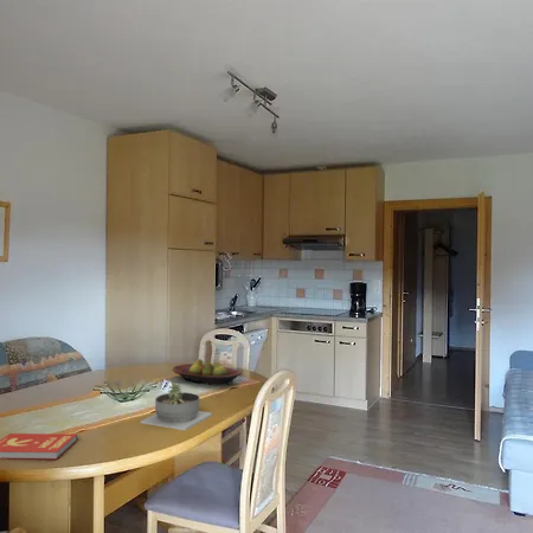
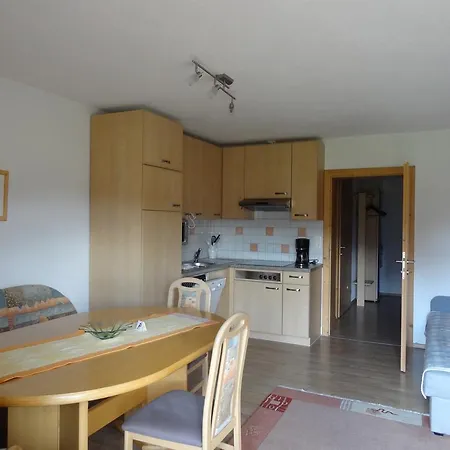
- succulent planter [139,381,213,431]
- fruit bowl [172,358,243,387]
- book [0,432,78,460]
